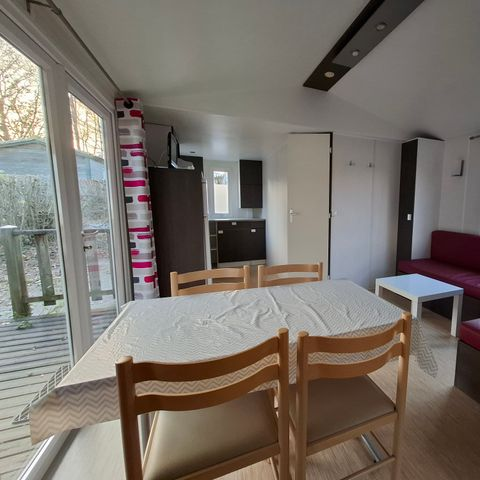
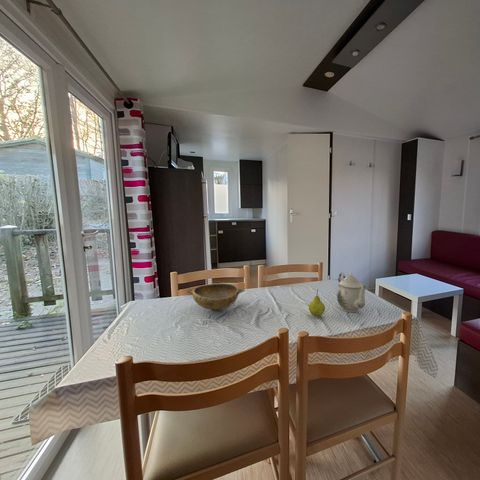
+ fruit [308,288,326,317]
+ teapot [336,271,368,313]
+ bowl [186,283,246,312]
